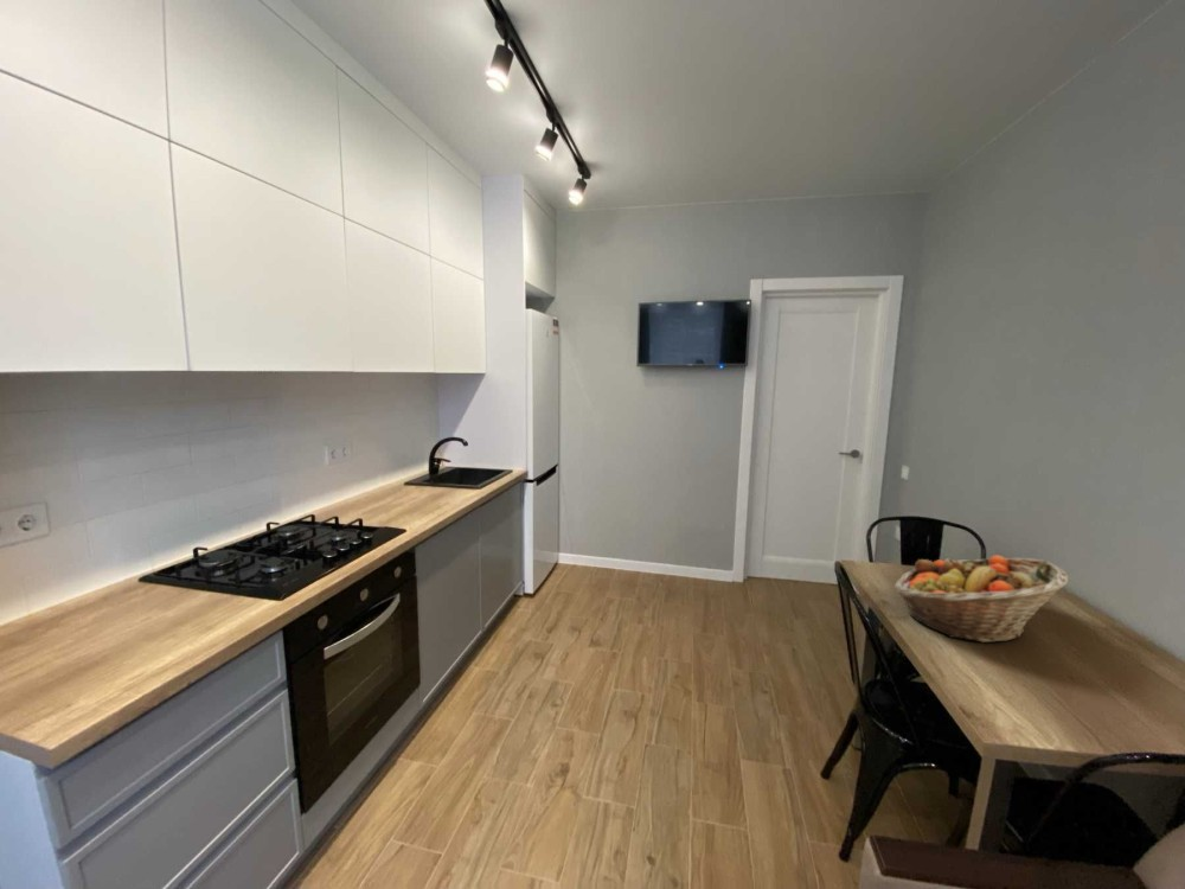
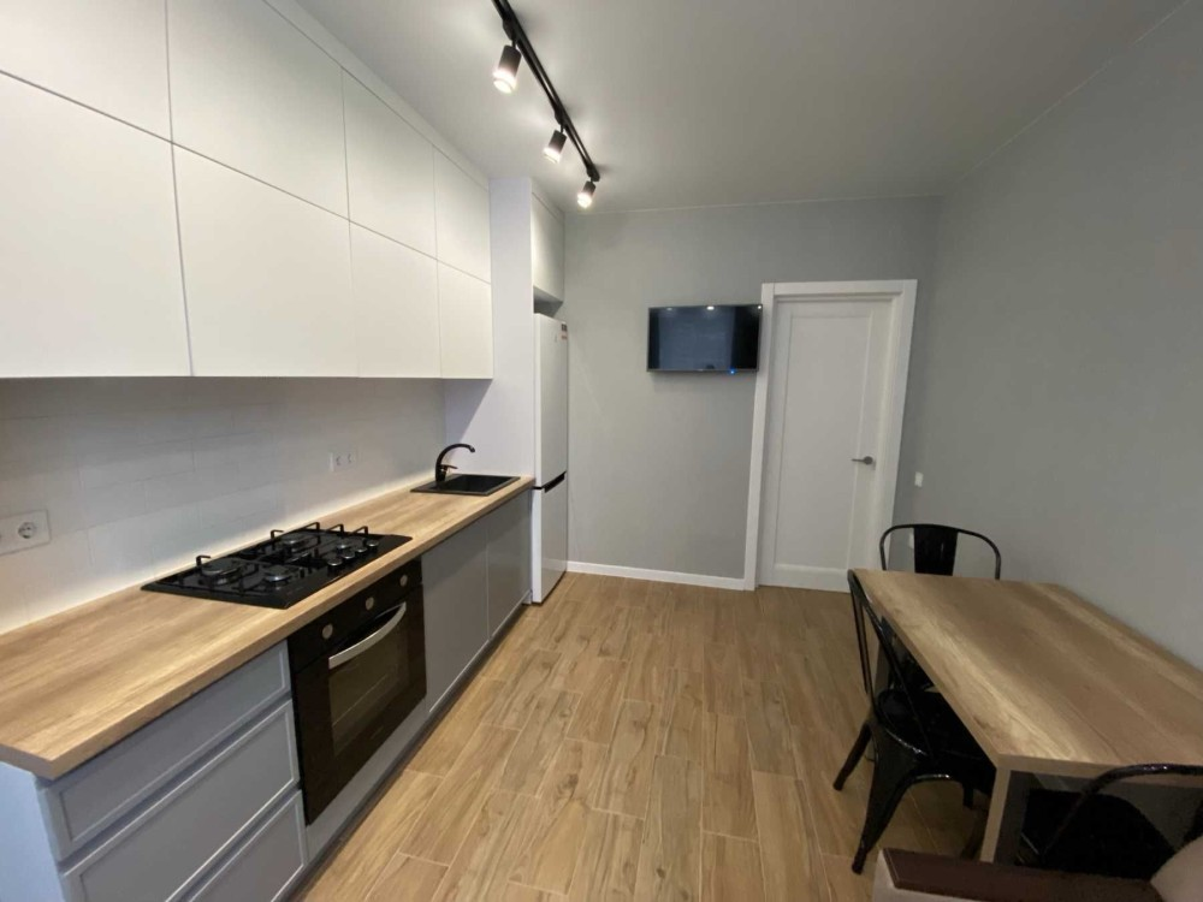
- fruit basket [892,555,1070,644]
